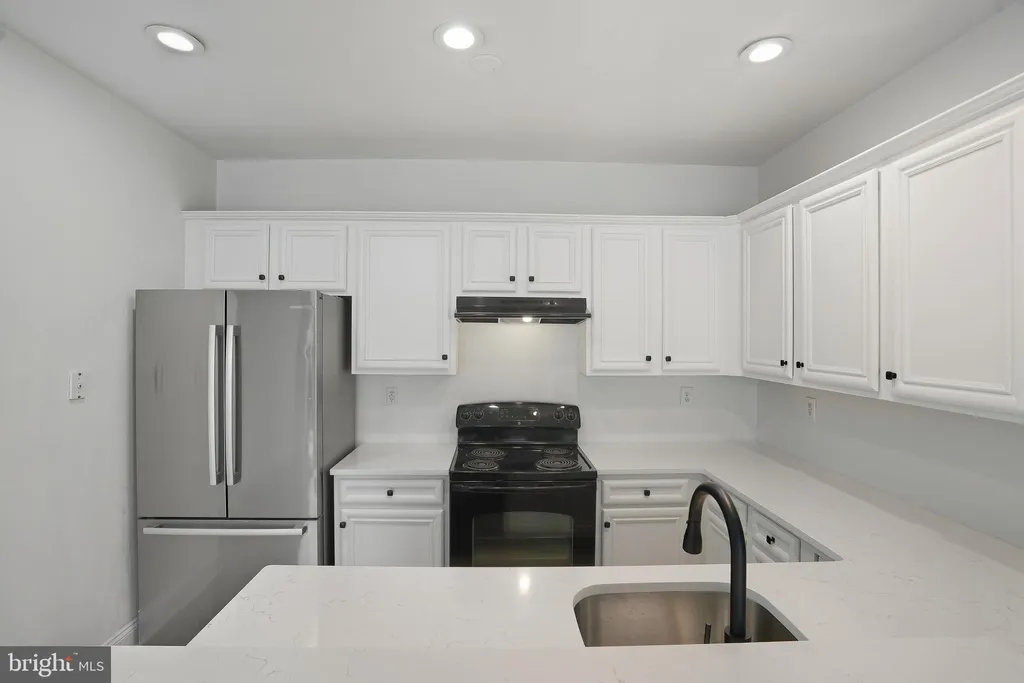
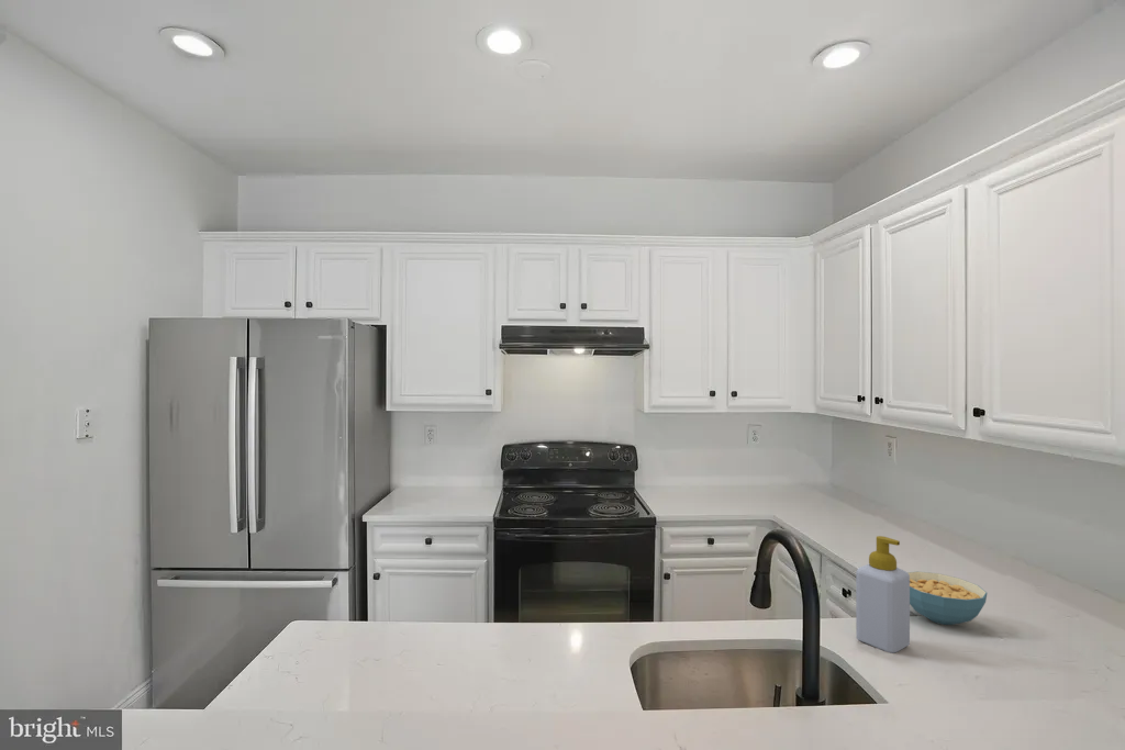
+ cereal bowl [907,571,988,626]
+ soap bottle [855,535,911,654]
